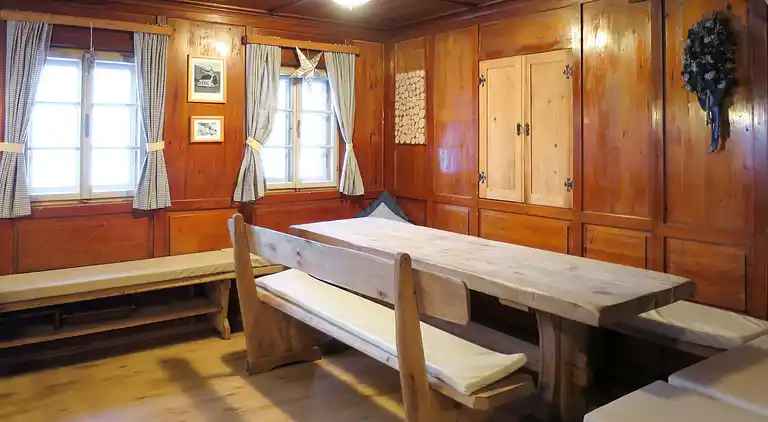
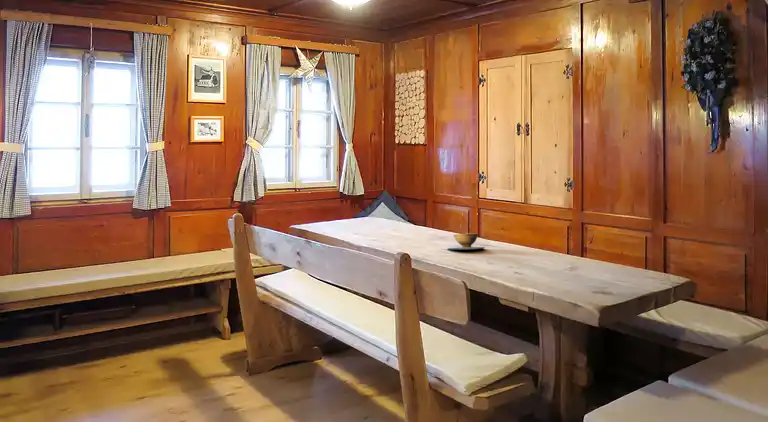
+ wooden bowl [446,232,486,251]
